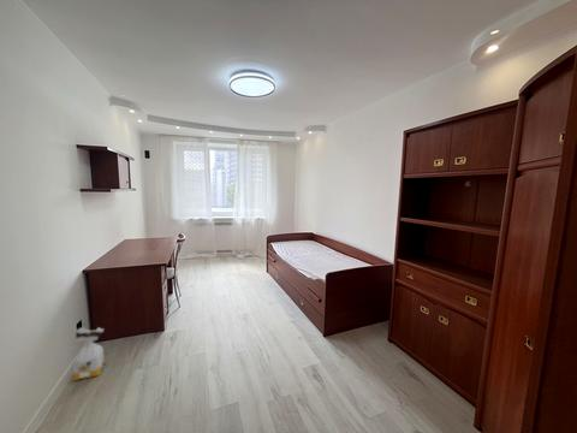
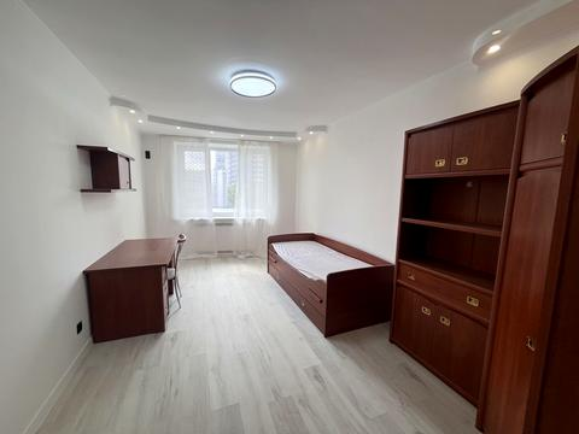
- bag [71,326,107,381]
